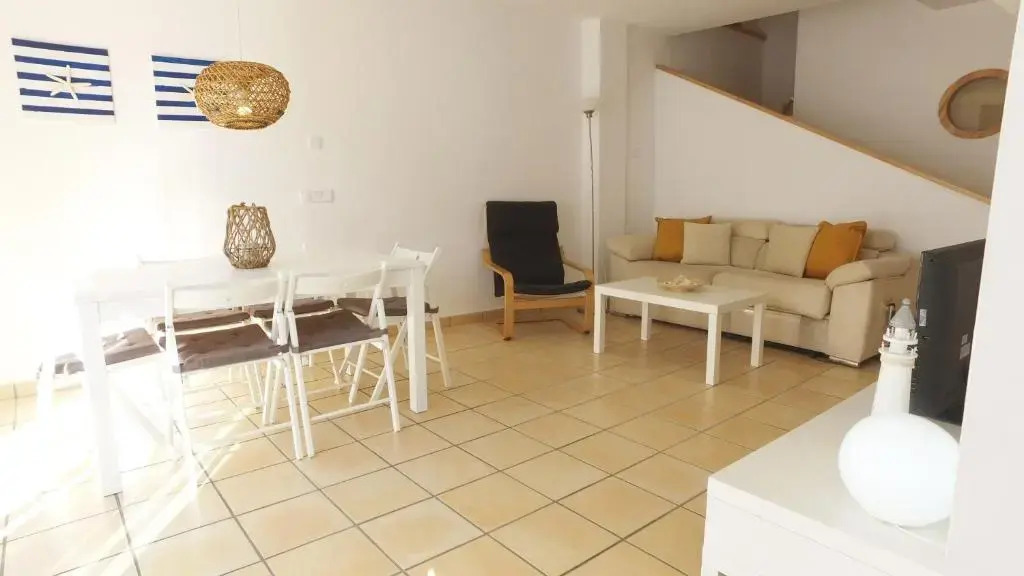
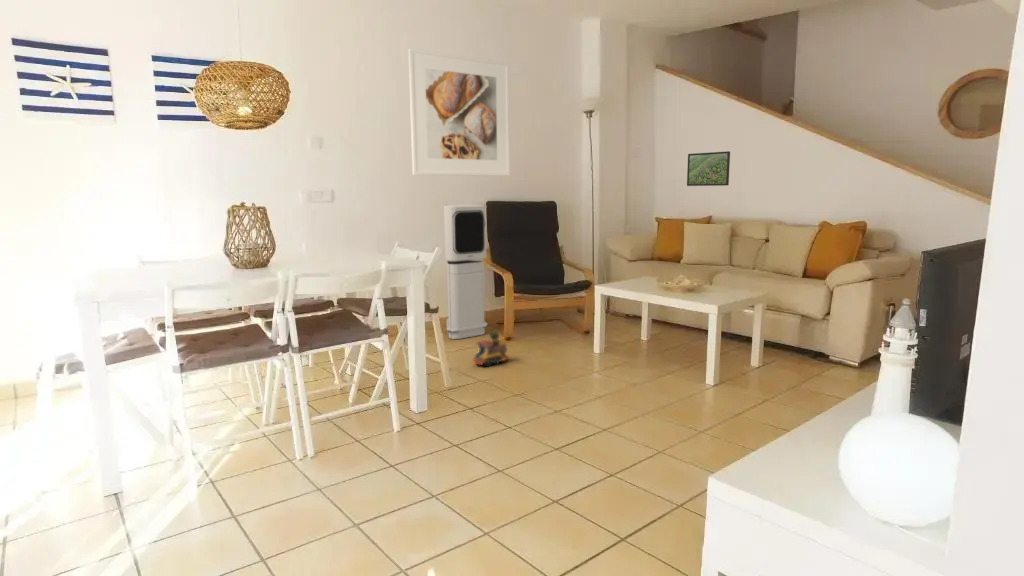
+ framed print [686,150,731,187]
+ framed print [407,47,511,177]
+ toy train [472,331,510,367]
+ air purifier [443,204,488,340]
